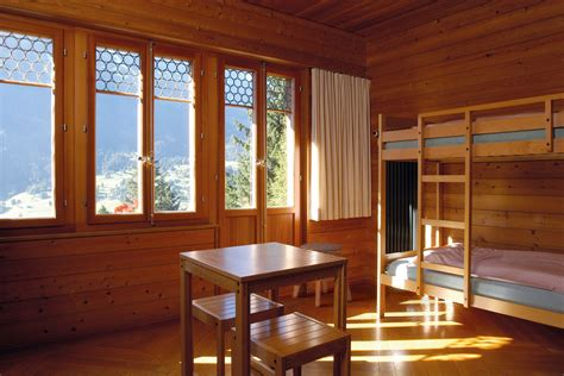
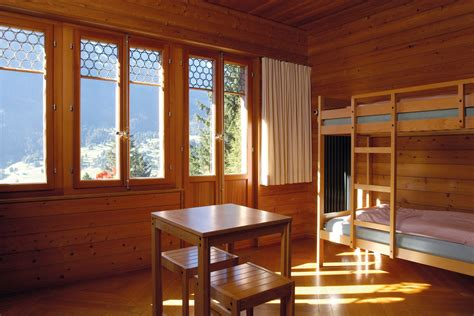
- stool [292,242,353,308]
